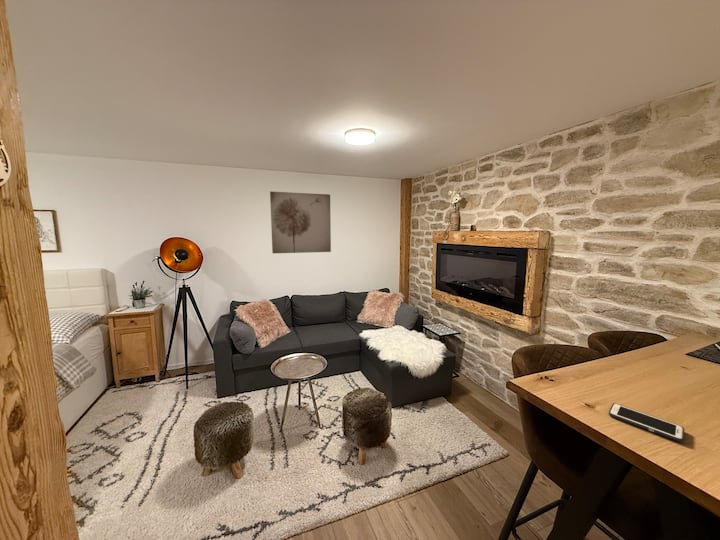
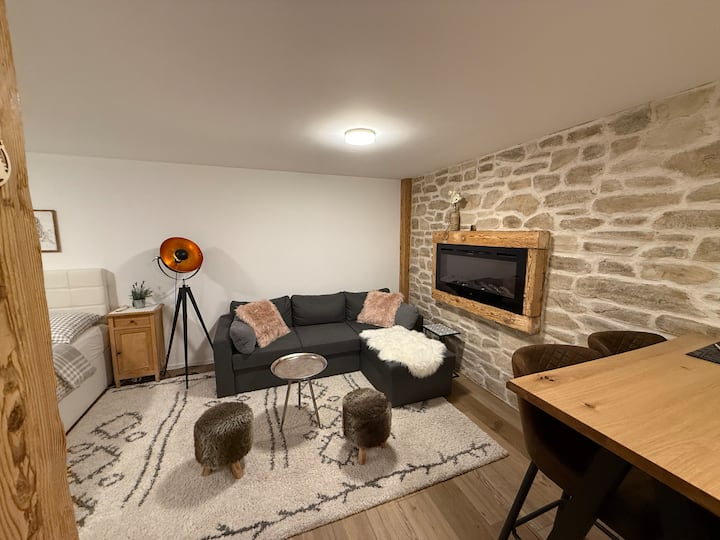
- wall art [269,190,332,254]
- cell phone [608,402,685,443]
